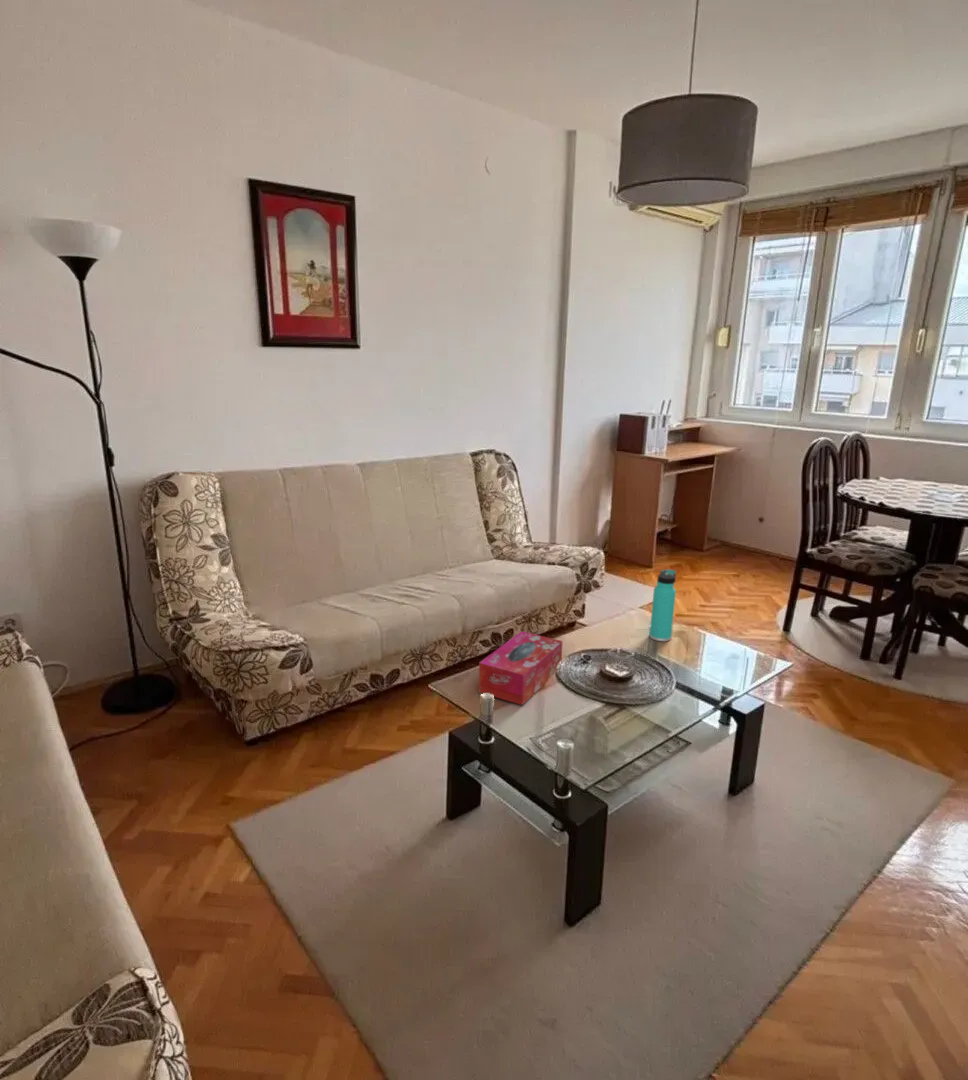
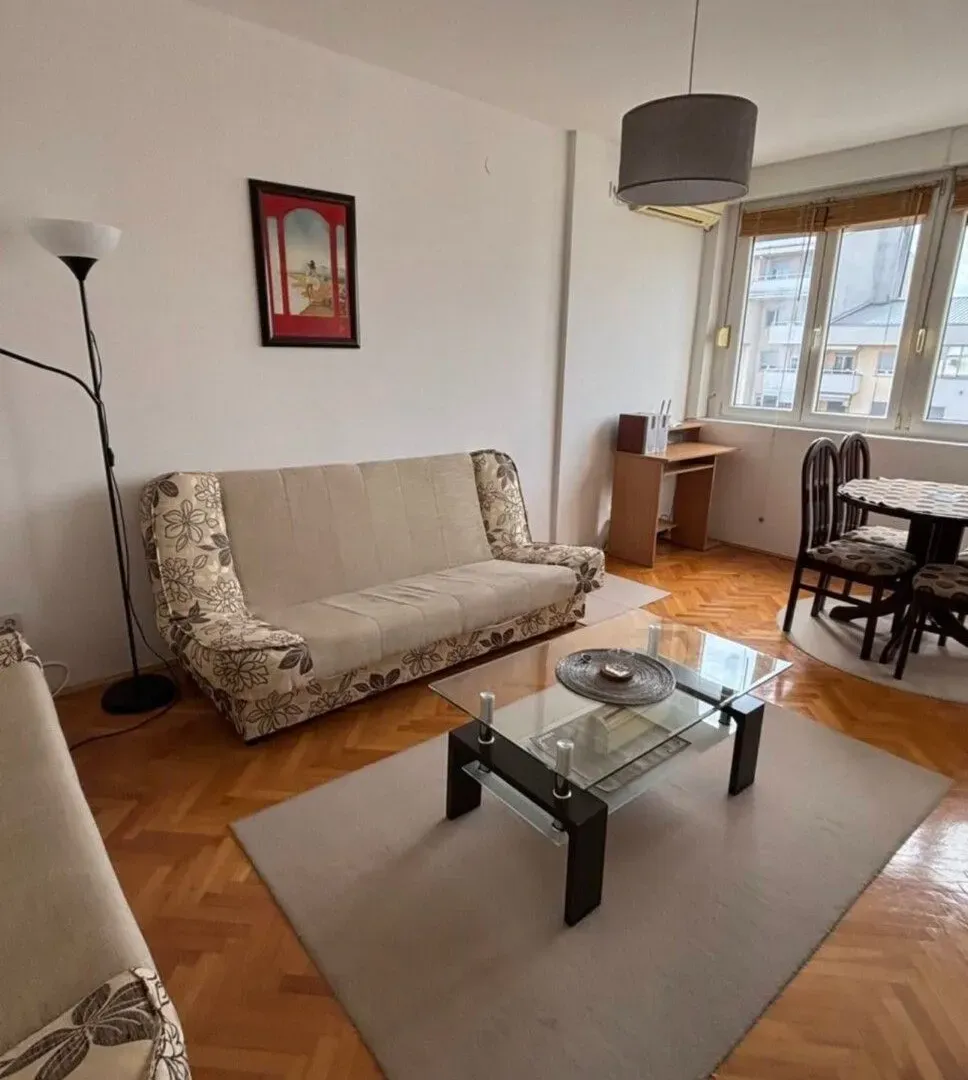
- thermos bottle [649,568,677,643]
- tissue box [478,630,564,706]
